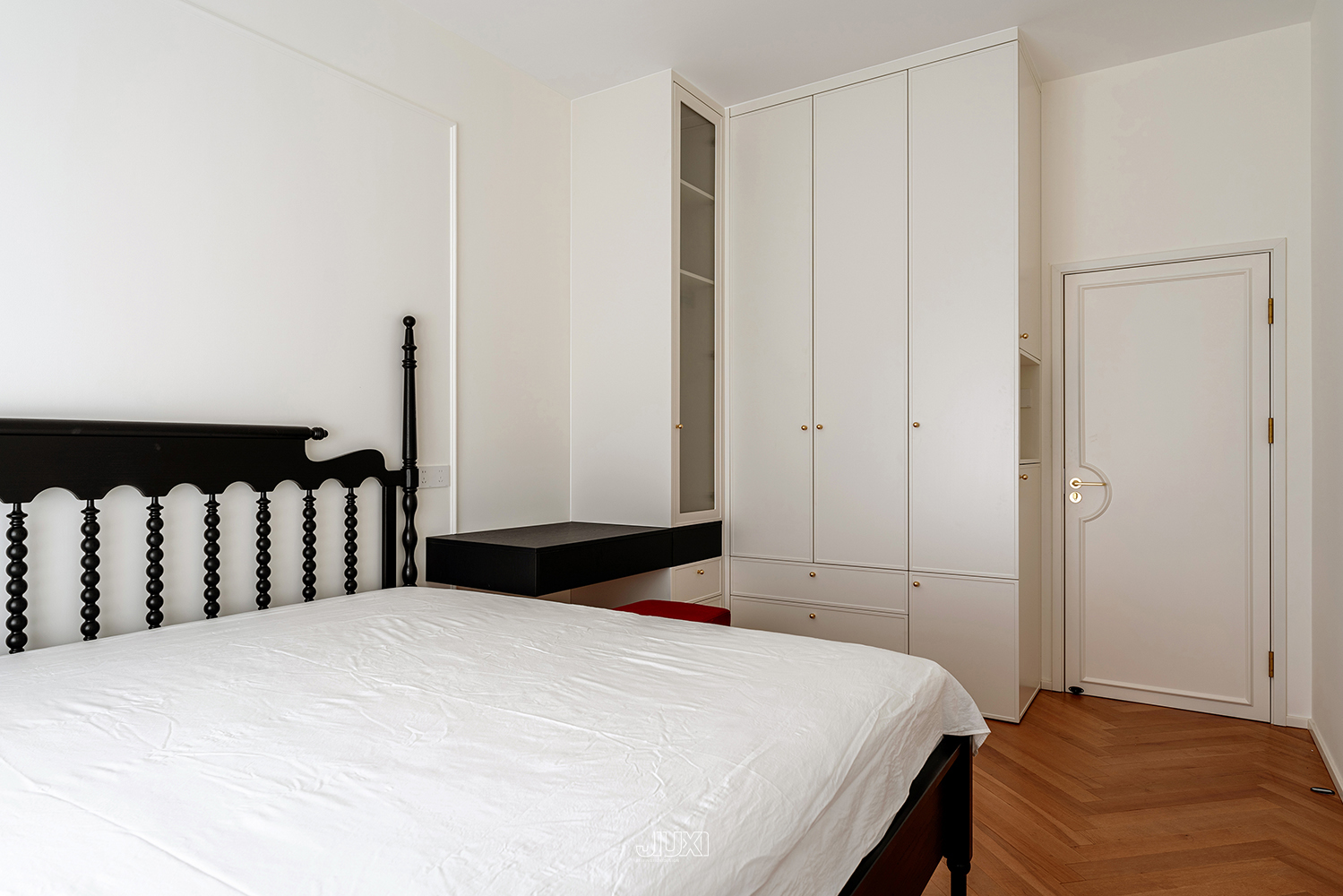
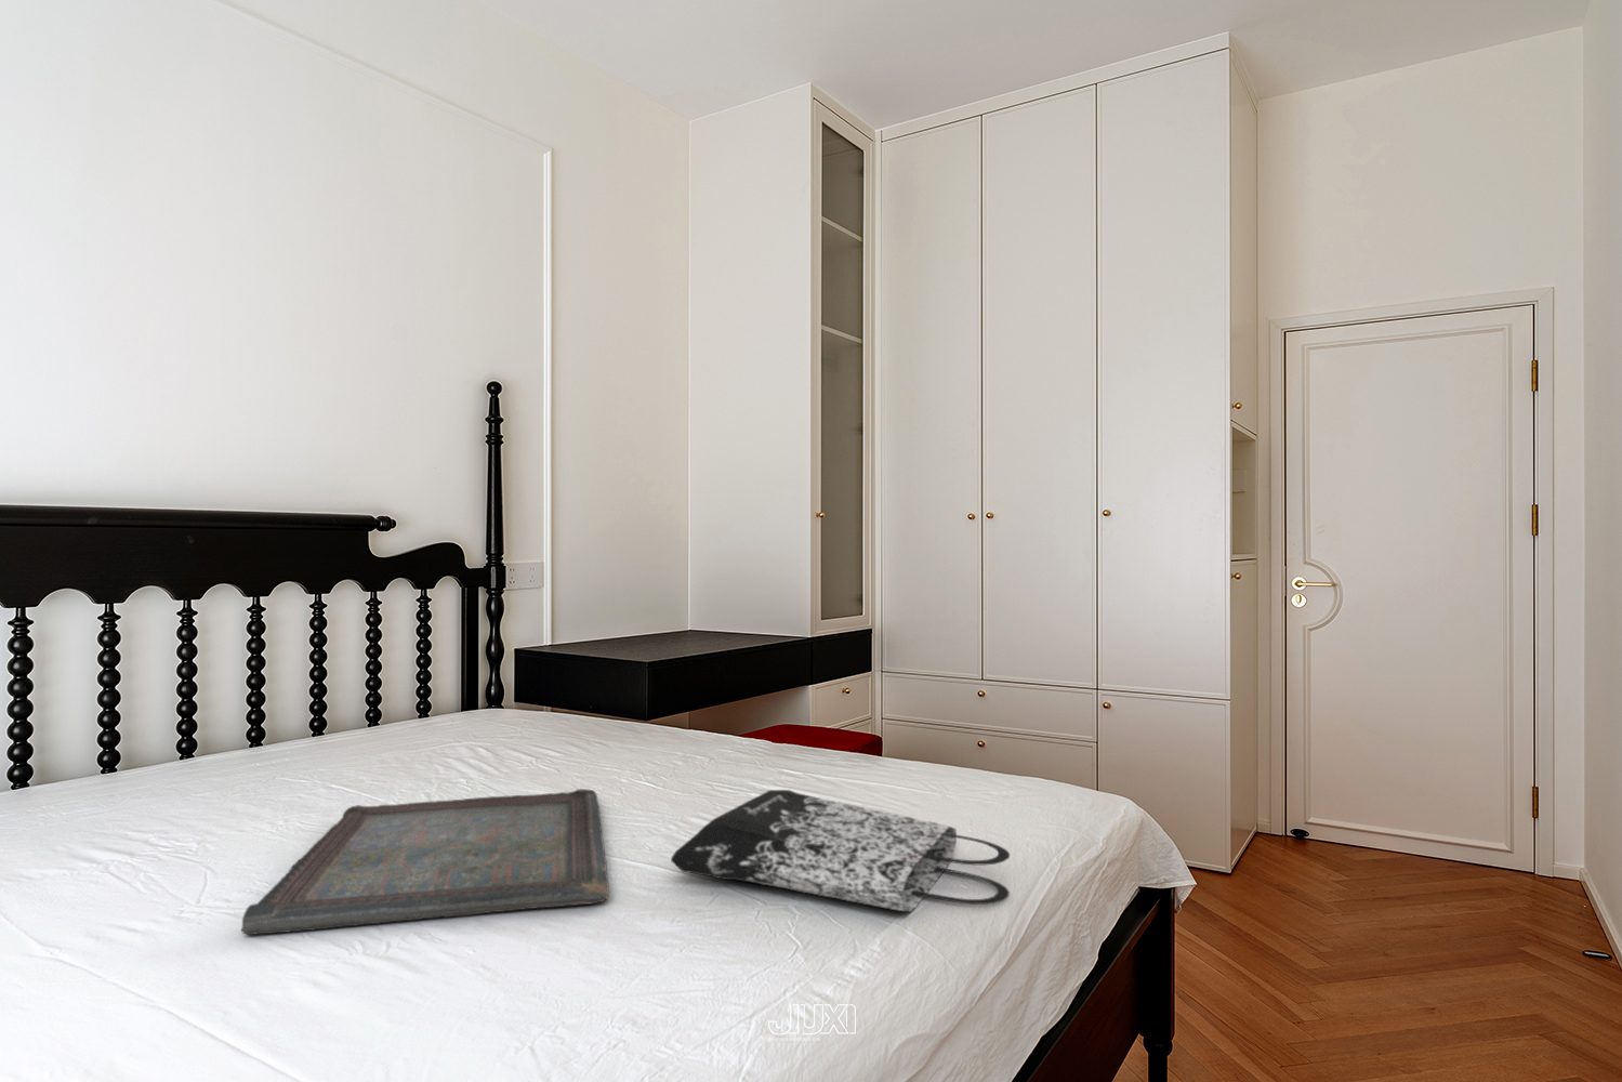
+ tote bag [670,789,1011,913]
+ serving tray [240,787,610,936]
